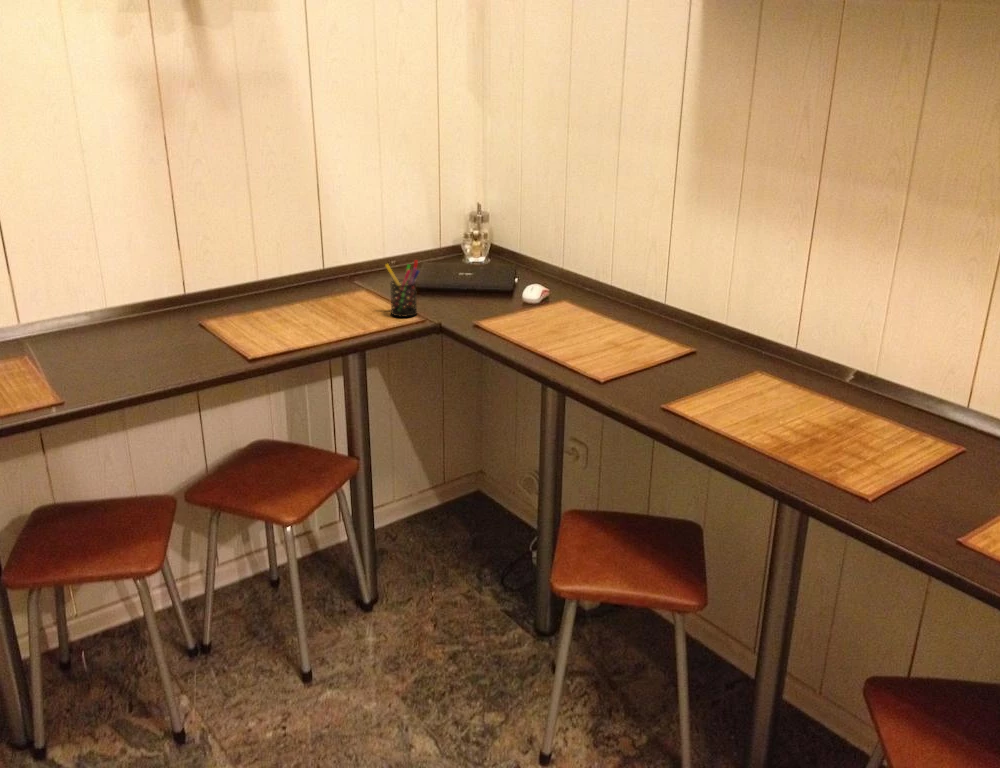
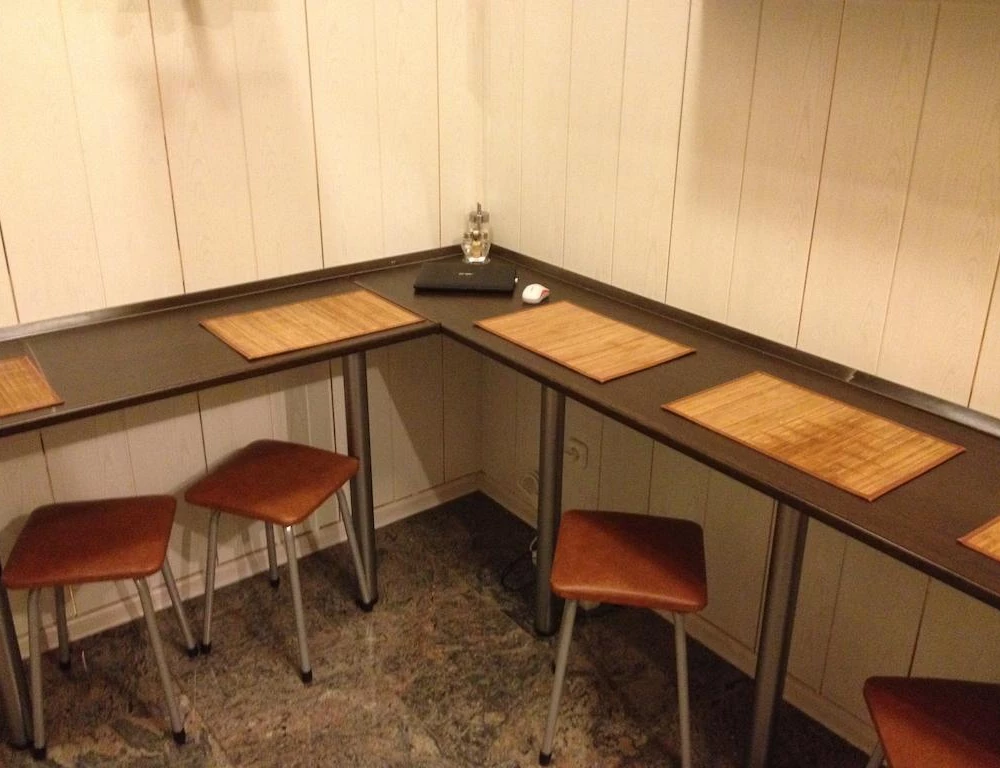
- pen holder [384,259,420,318]
